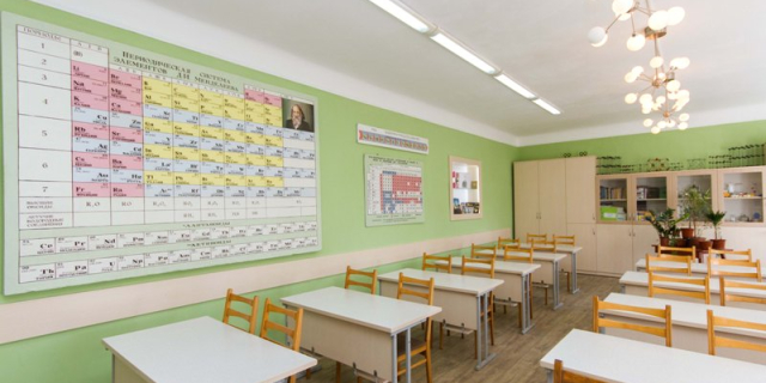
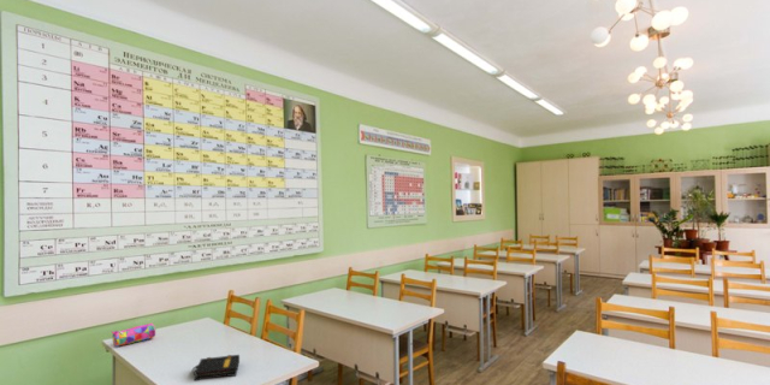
+ book [191,354,241,383]
+ pencil case [111,322,156,348]
